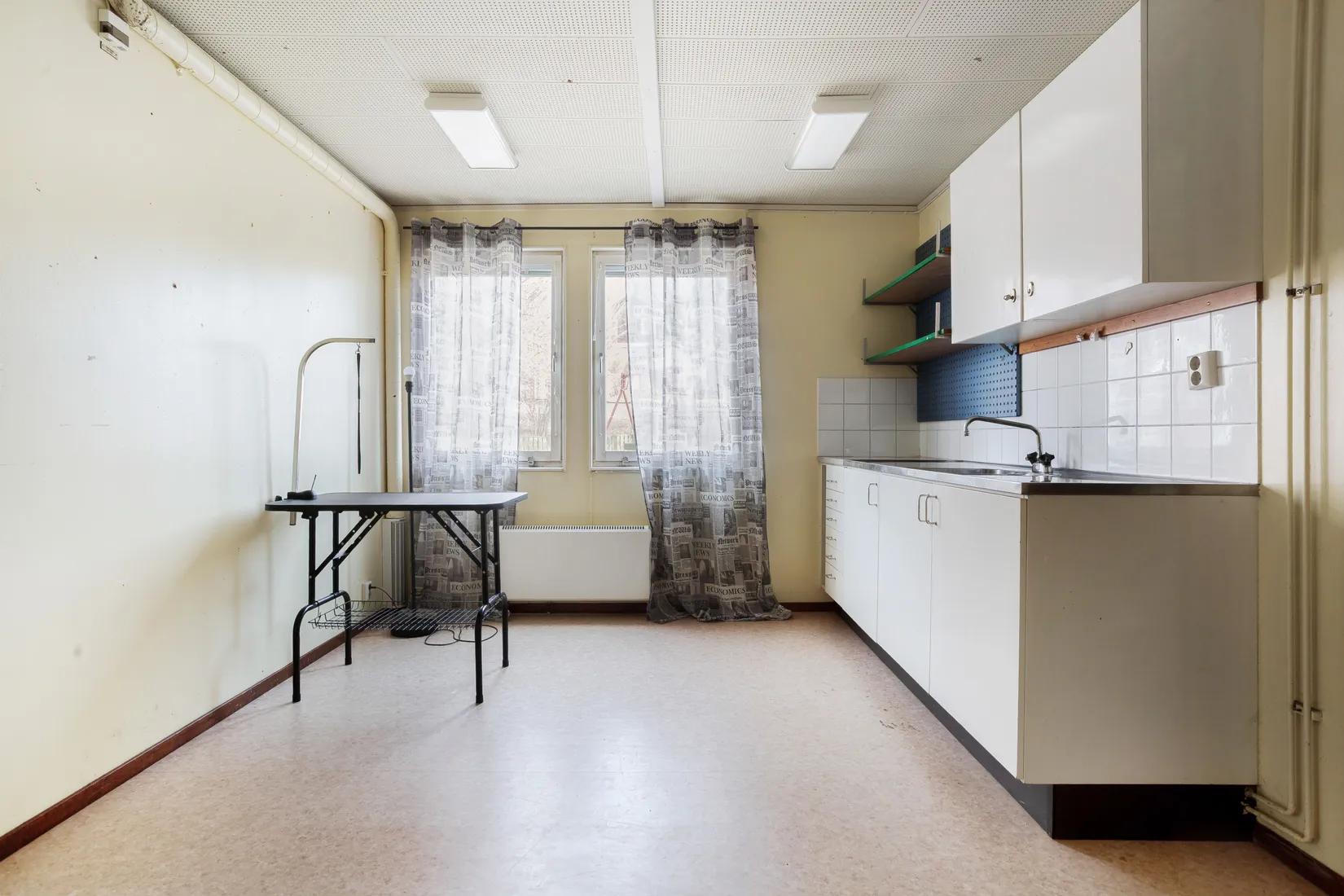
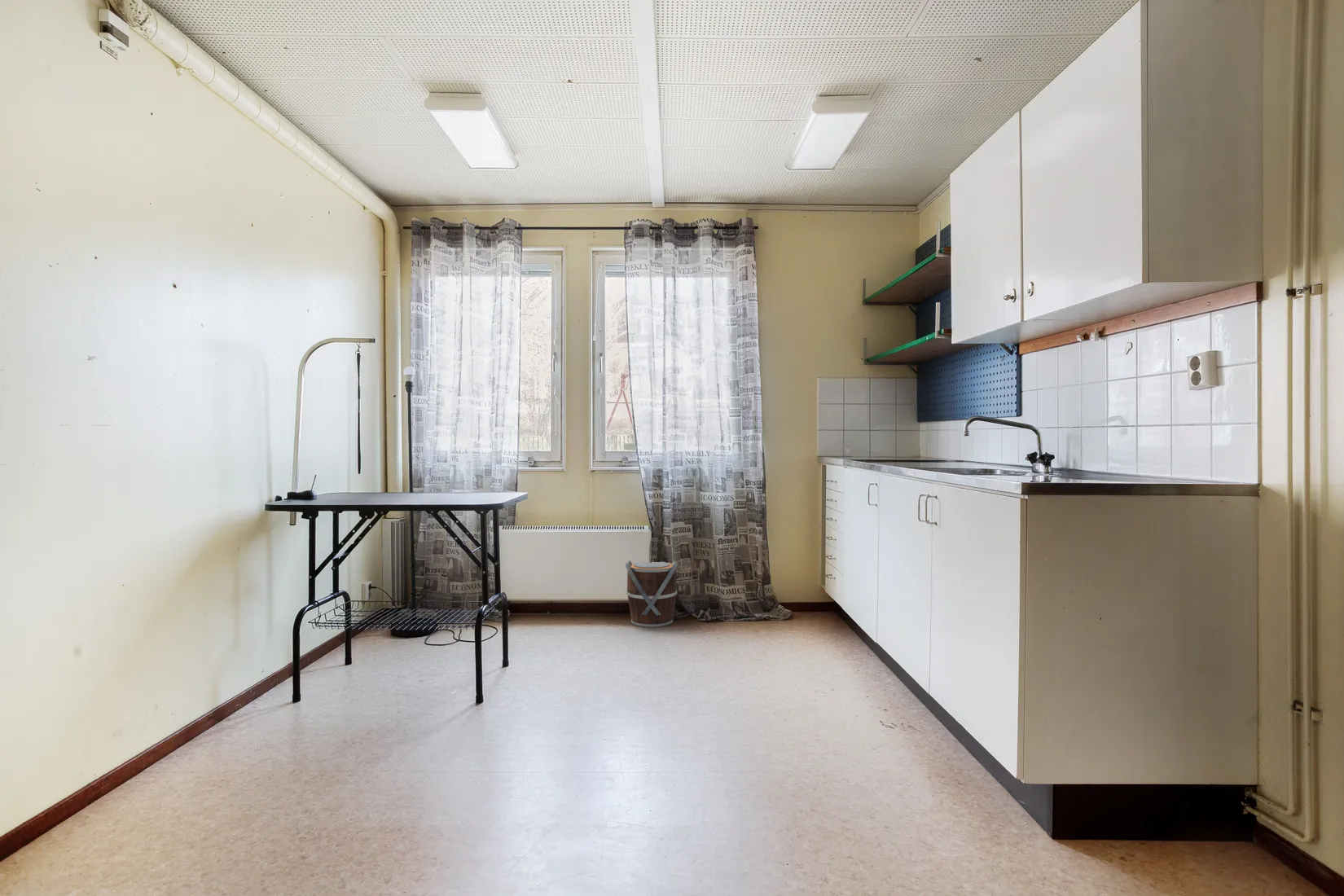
+ bucket [625,560,679,628]
